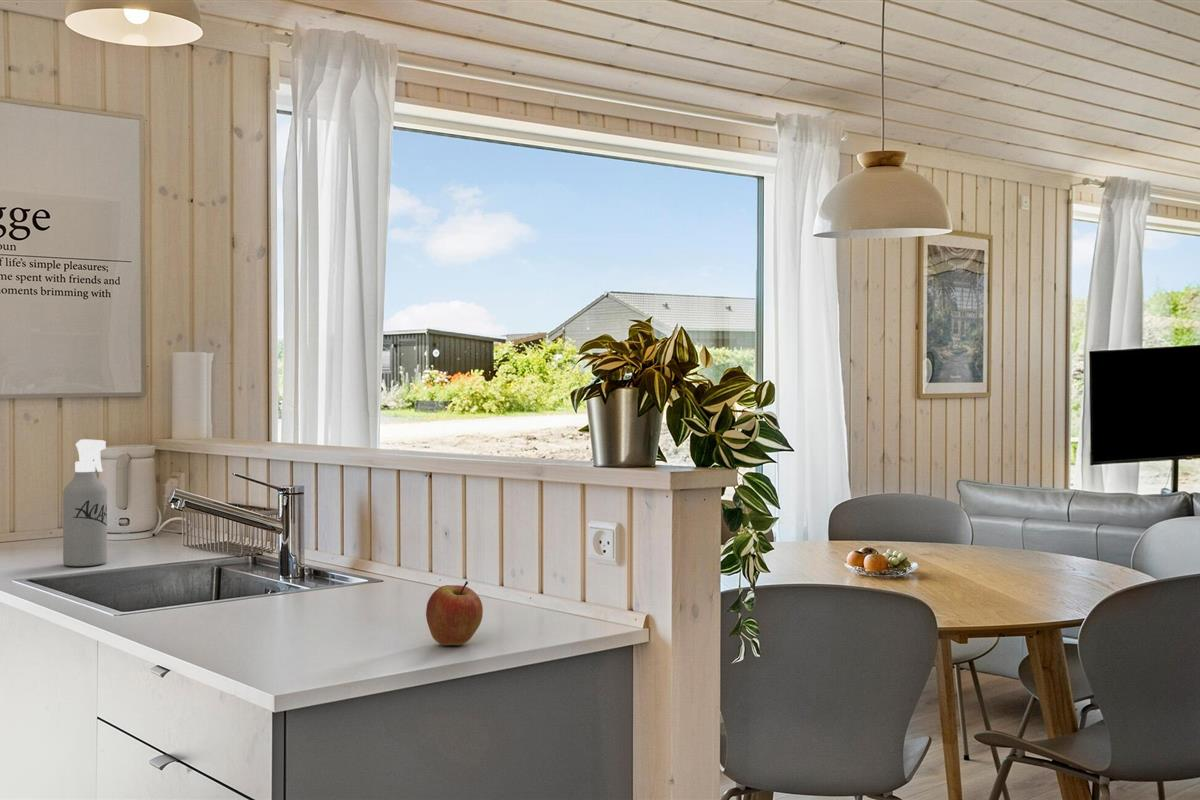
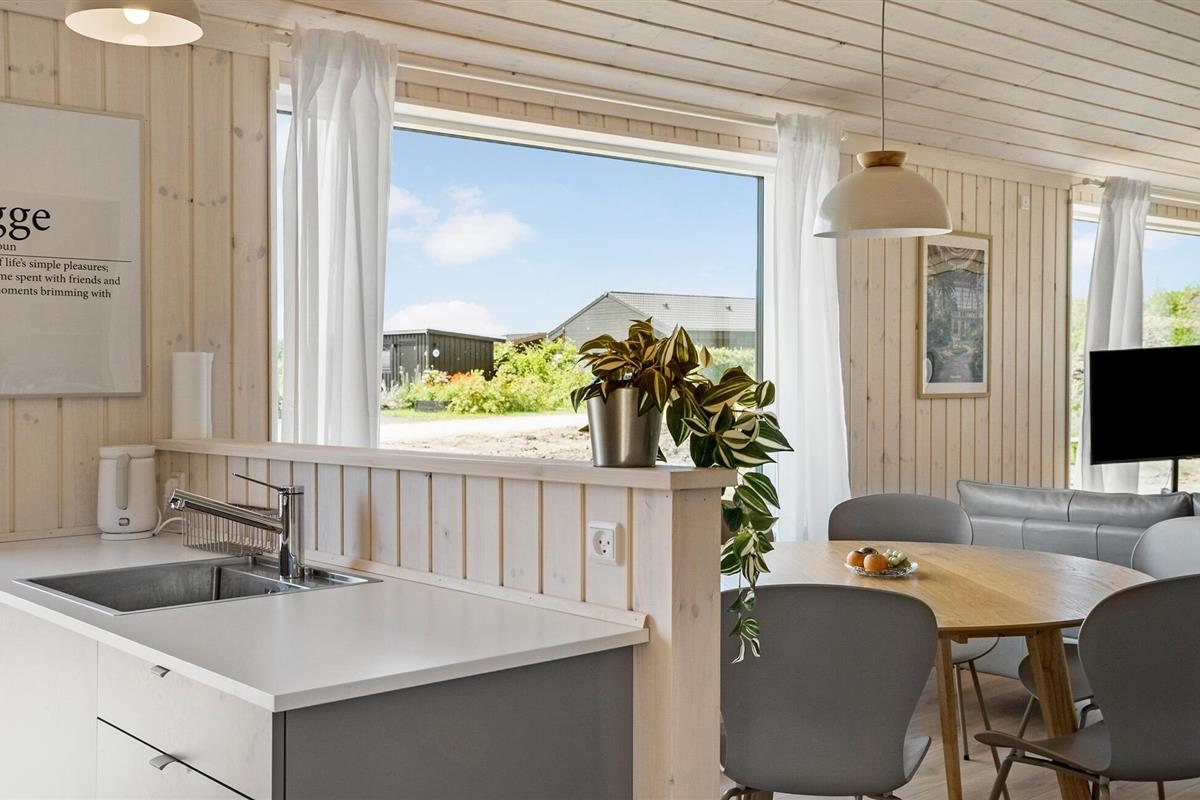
- spray bottle [62,439,108,567]
- apple [425,580,484,646]
